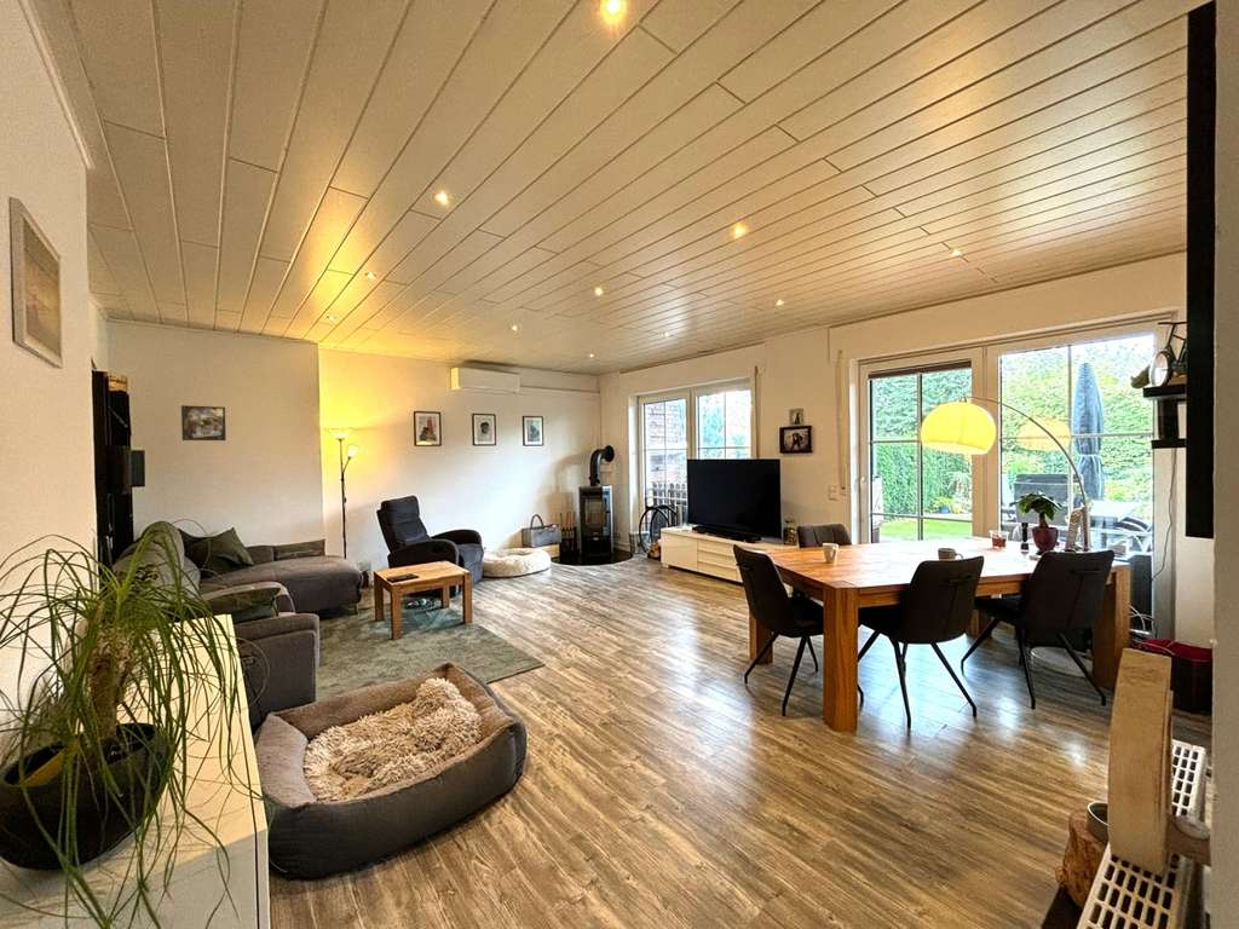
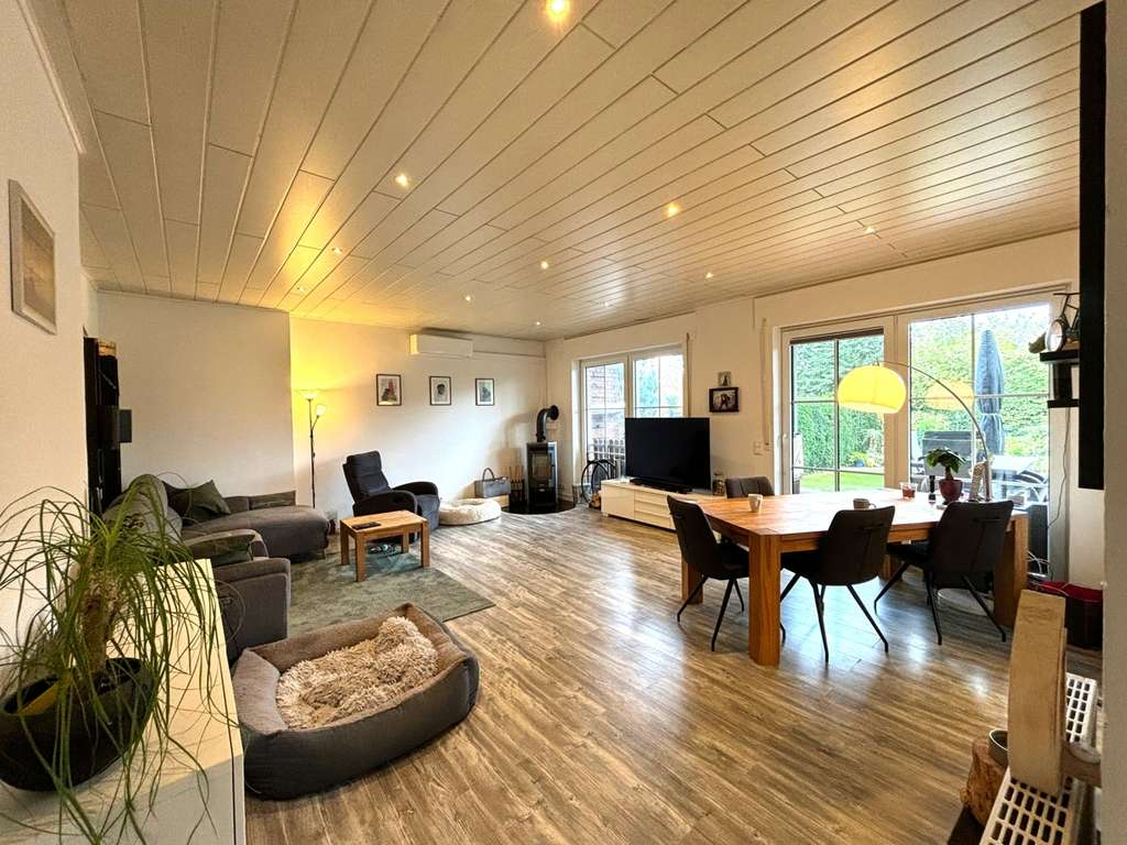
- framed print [180,404,227,442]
